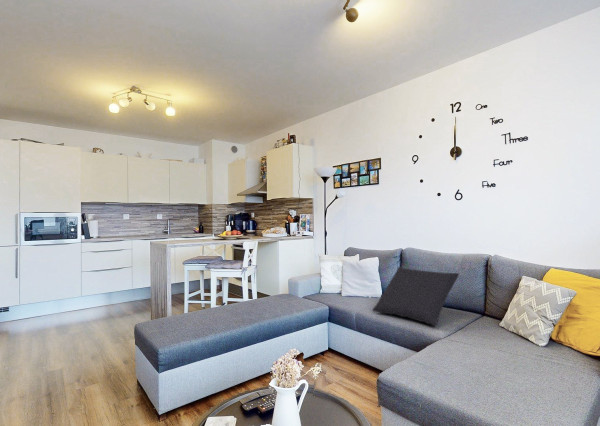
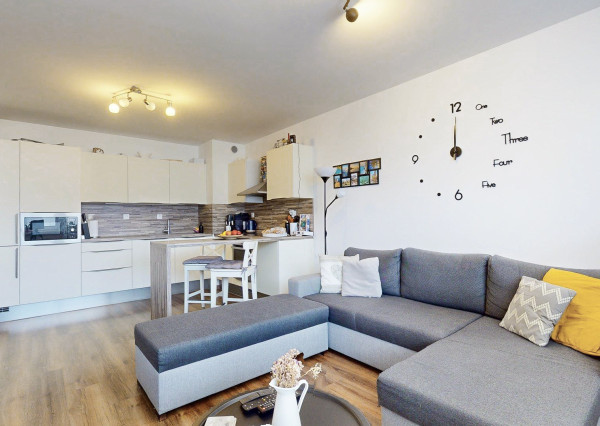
- cushion [372,266,460,327]
